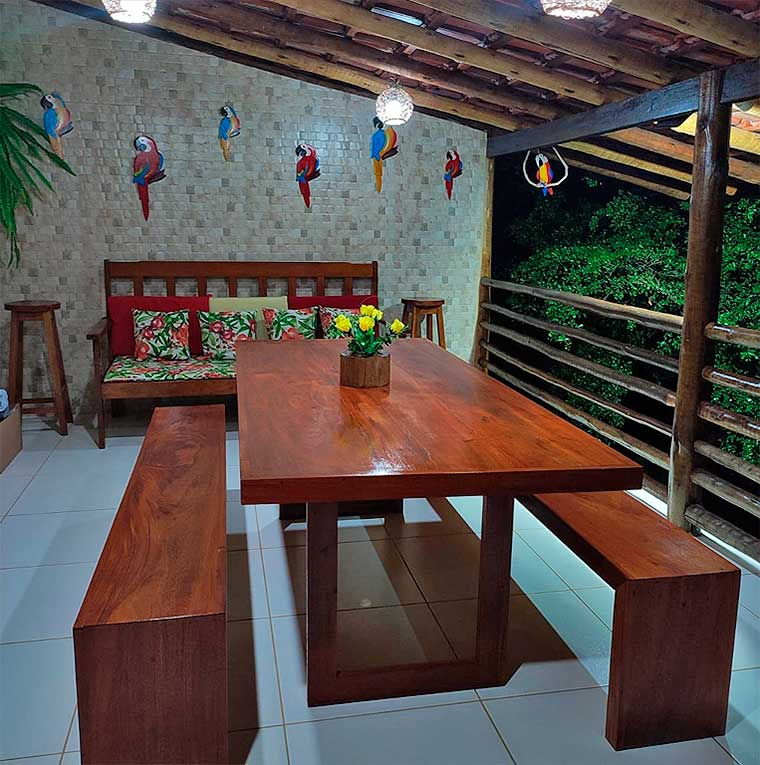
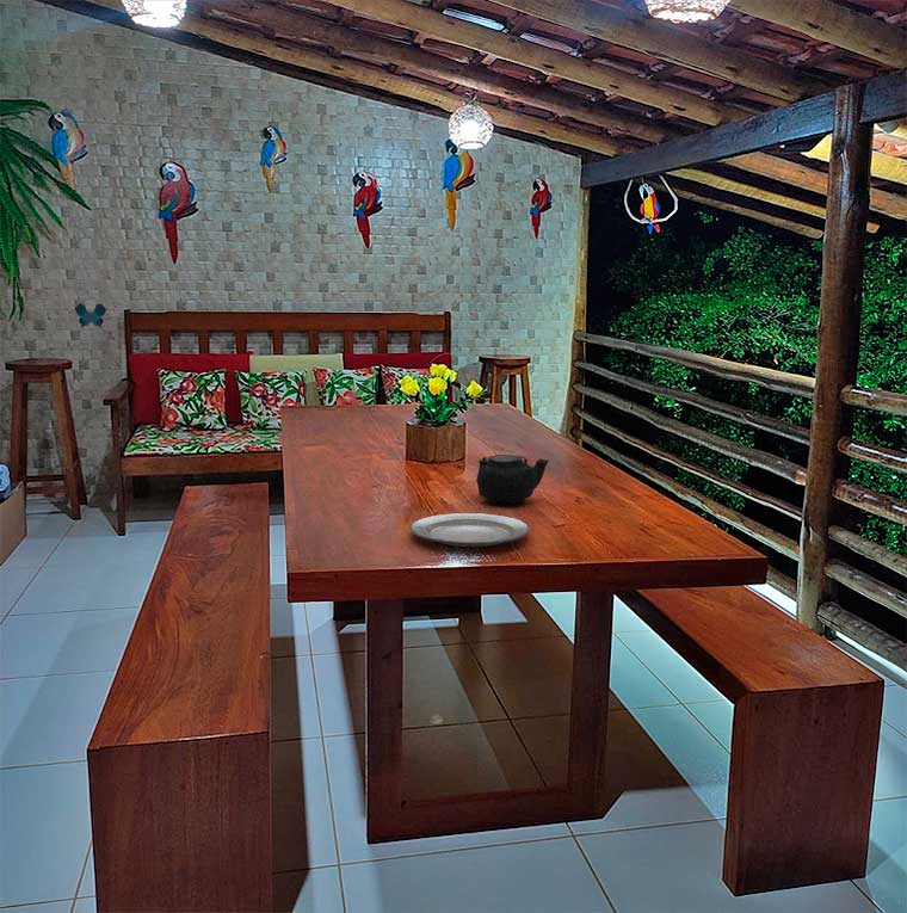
+ teapot [475,454,550,506]
+ decorative butterfly [74,302,107,328]
+ chinaware [409,512,531,548]
